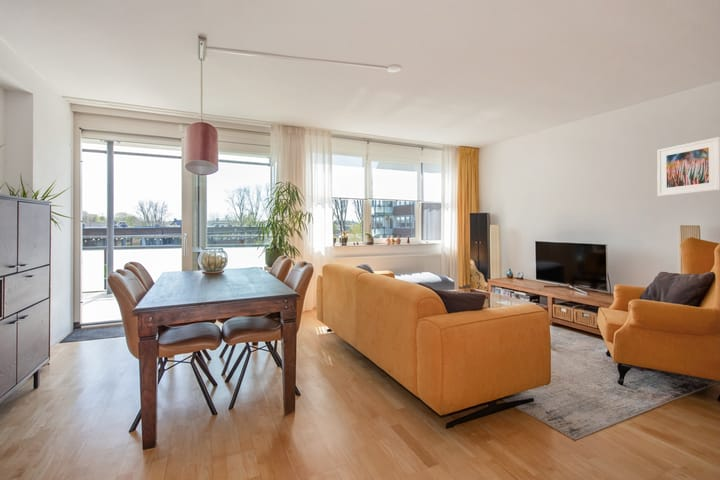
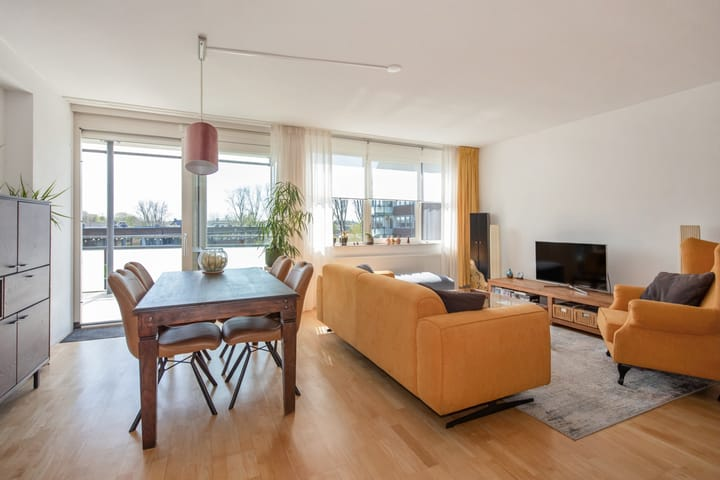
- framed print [656,136,720,197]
